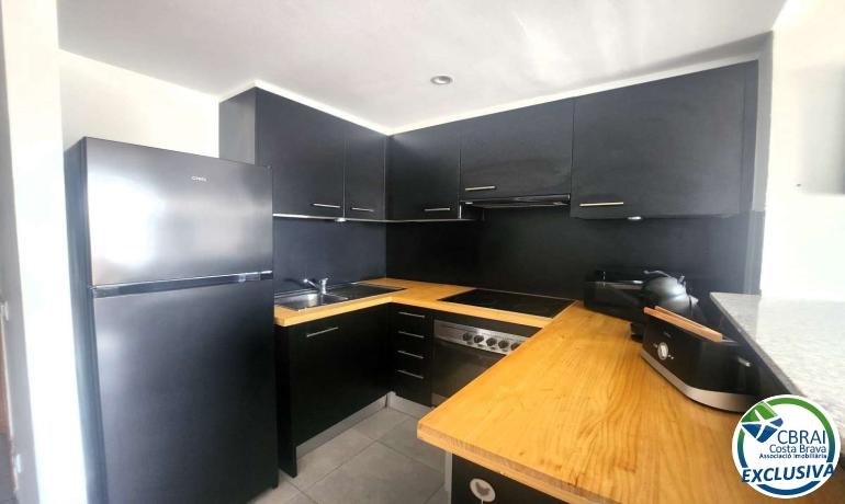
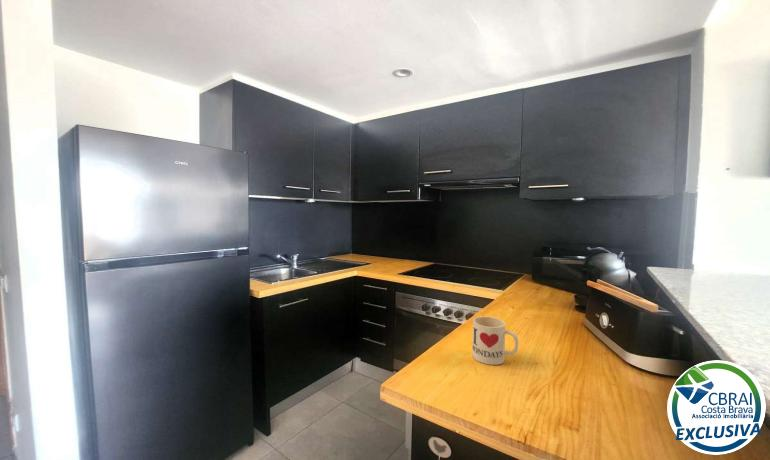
+ mug [472,315,519,366]
